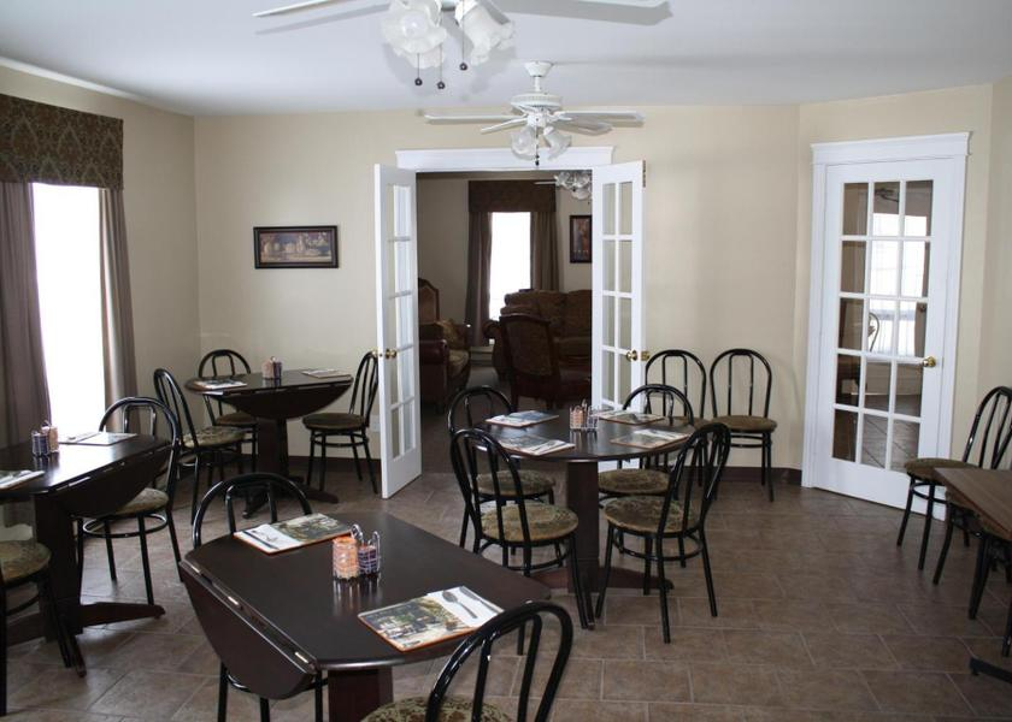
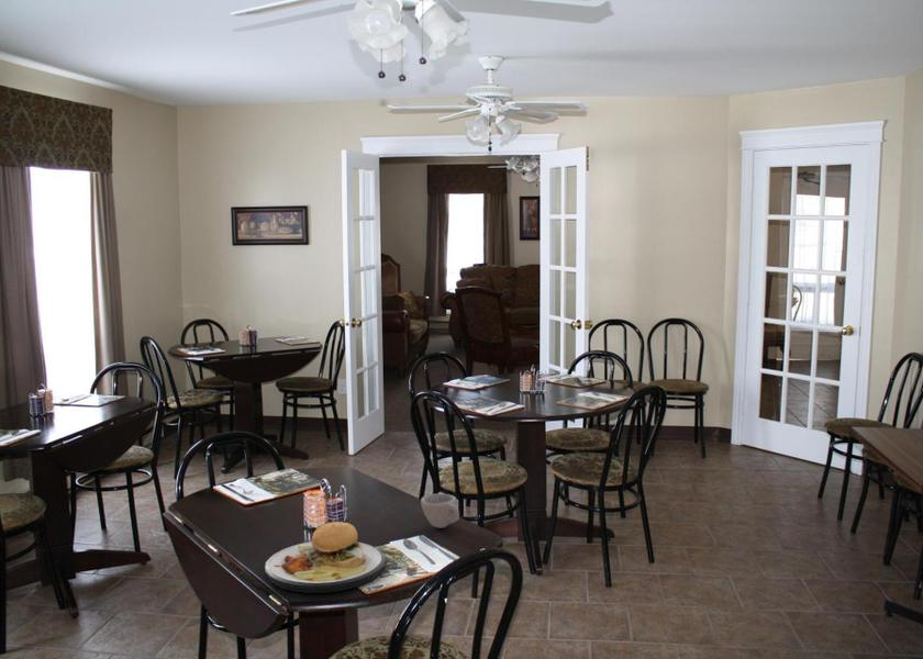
+ plate [264,504,386,594]
+ cup [420,493,460,529]
